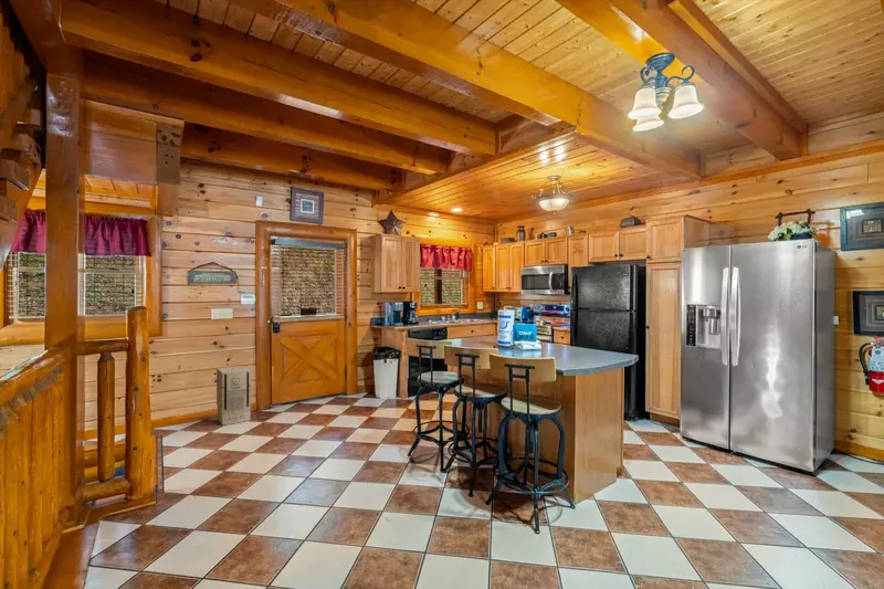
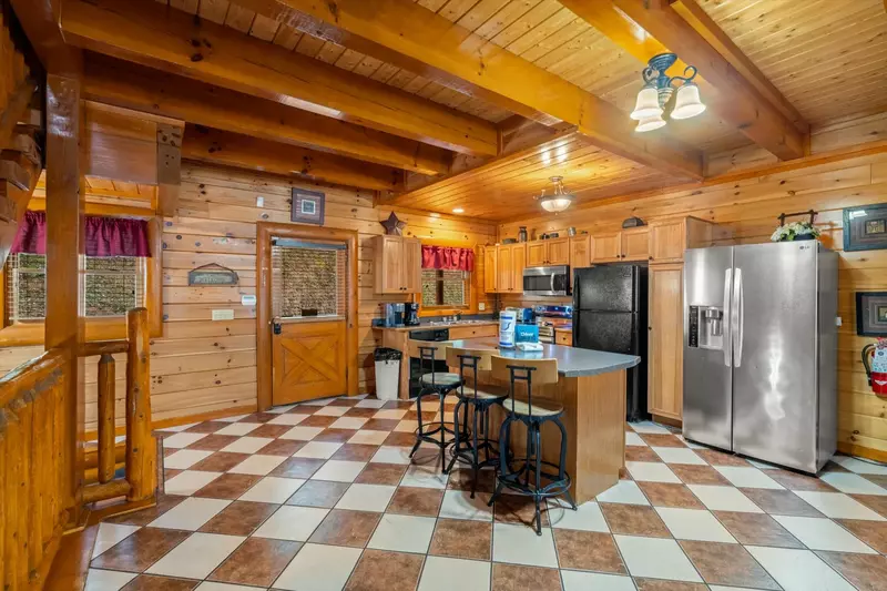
- air purifier [215,365,252,425]
